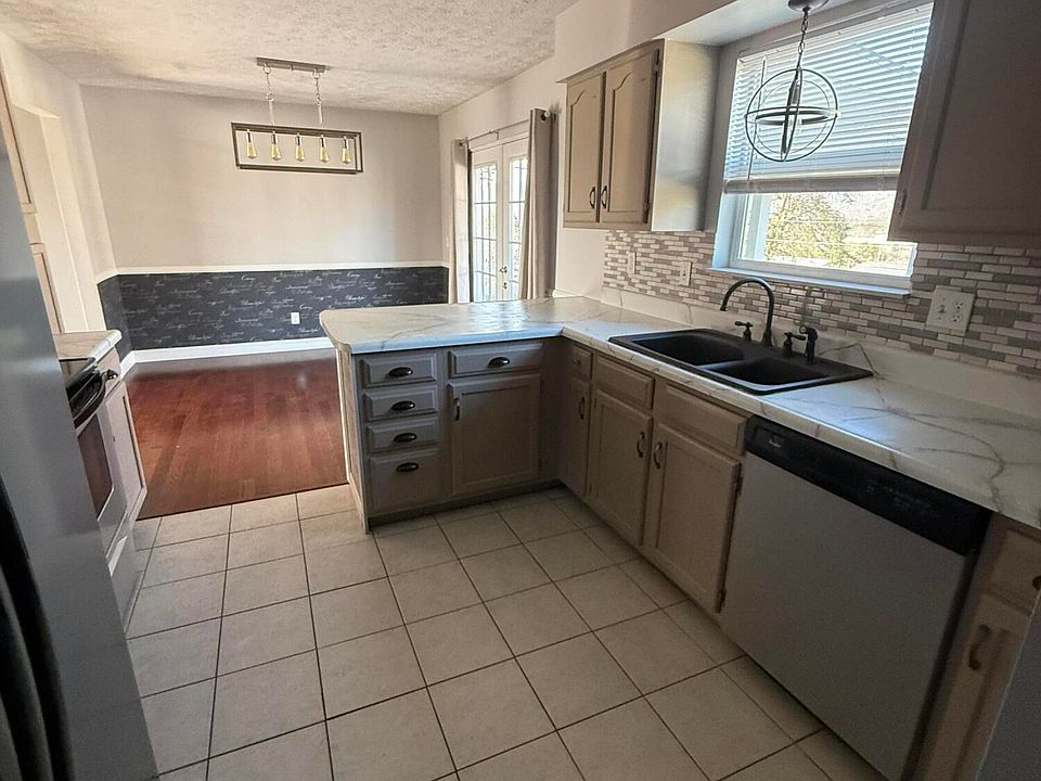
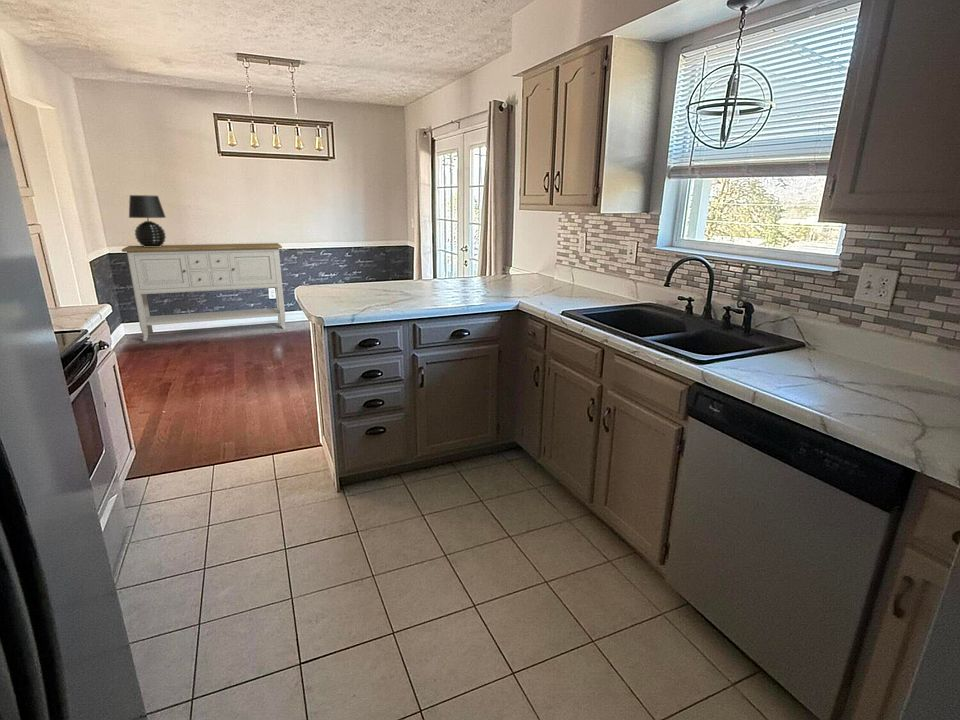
+ table lamp [128,194,167,247]
+ sideboard [121,242,287,342]
